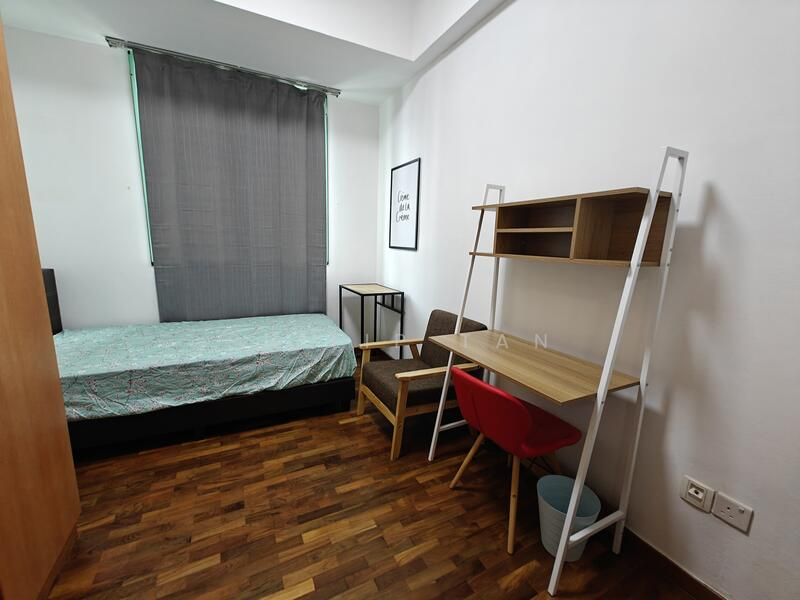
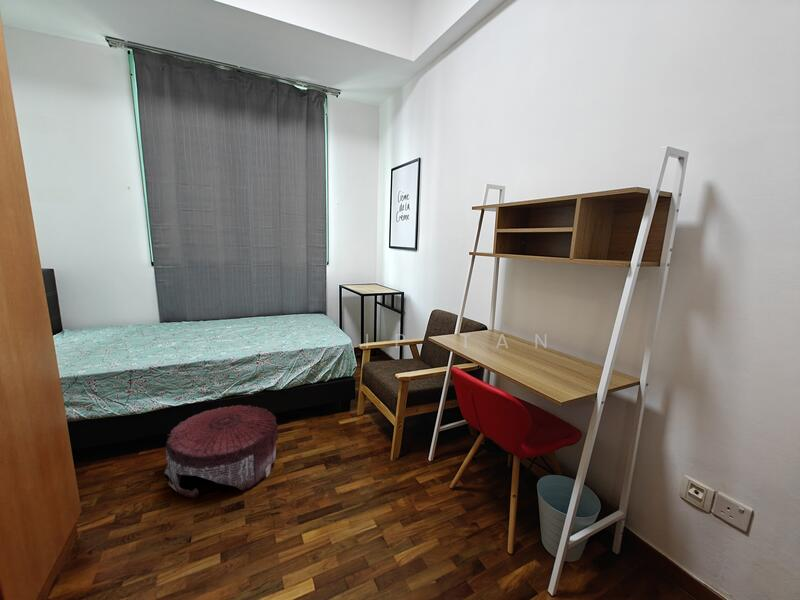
+ pouf [163,404,279,498]
